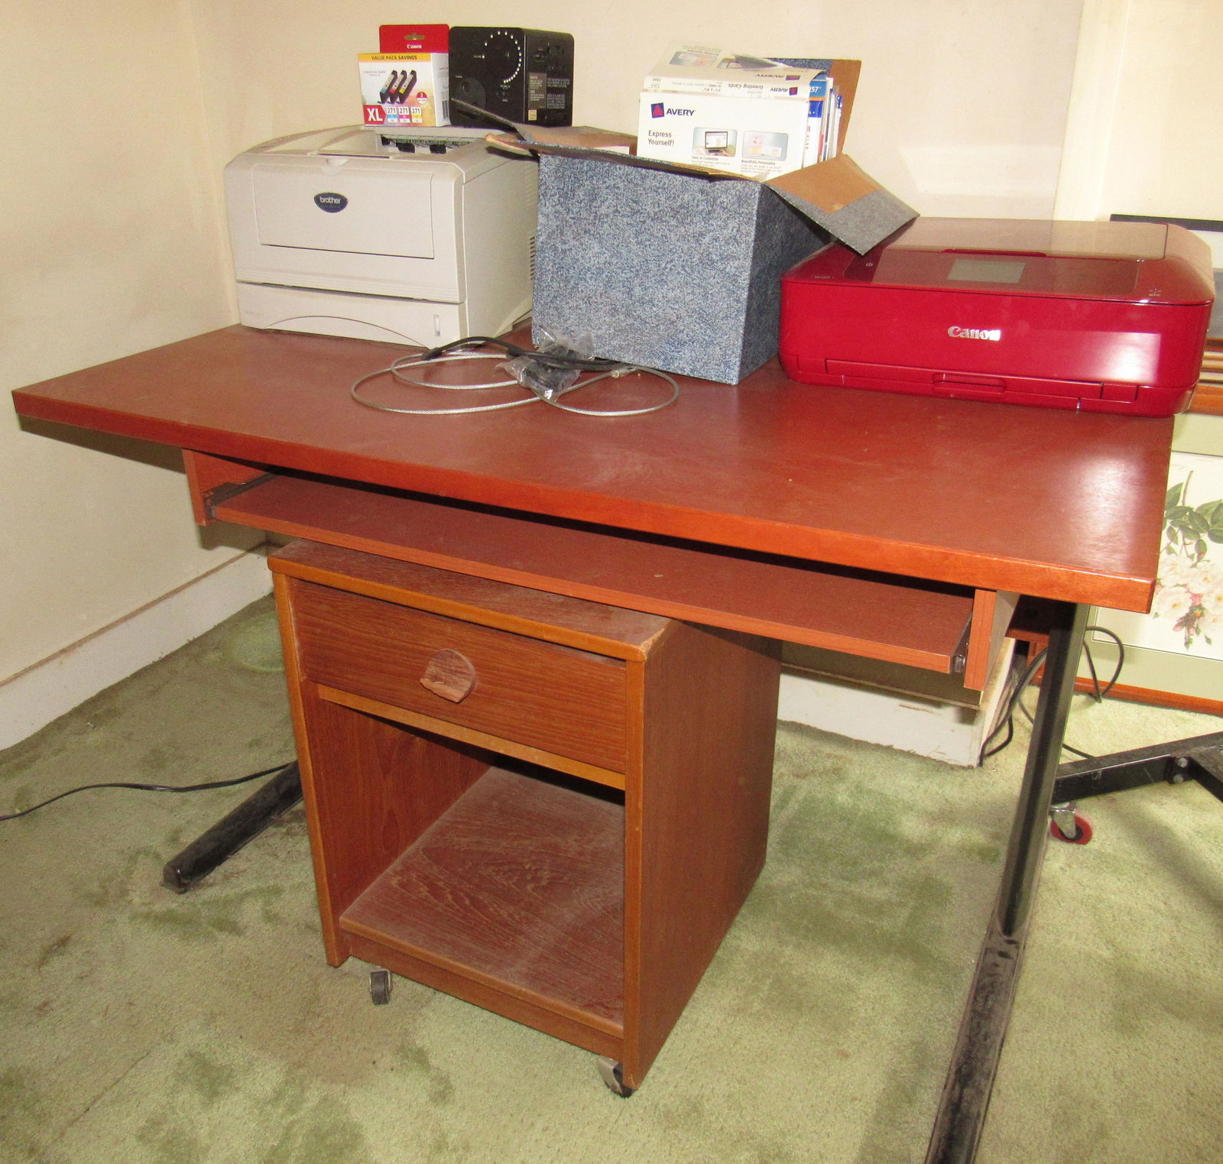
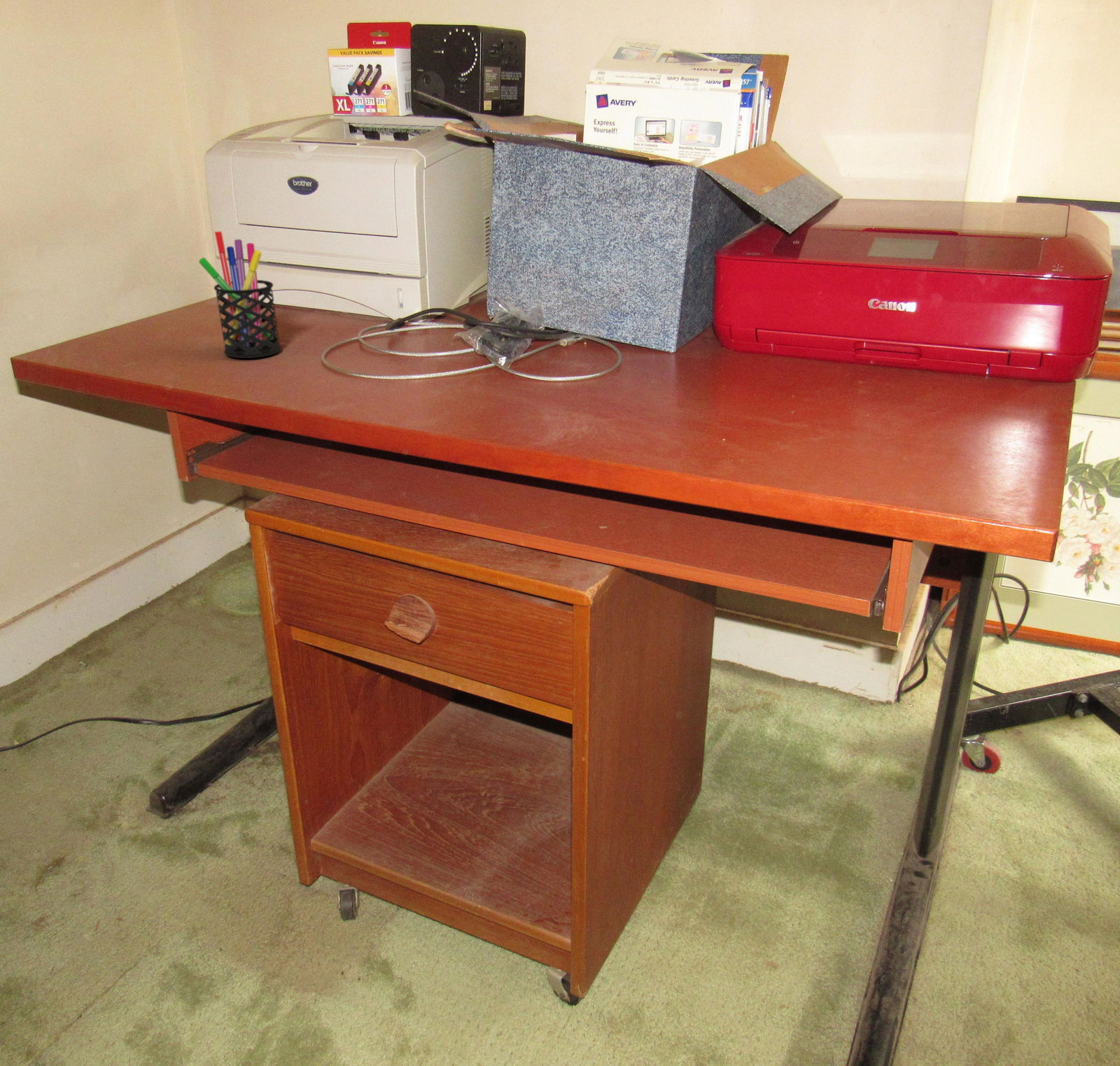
+ pen holder [198,231,282,359]
